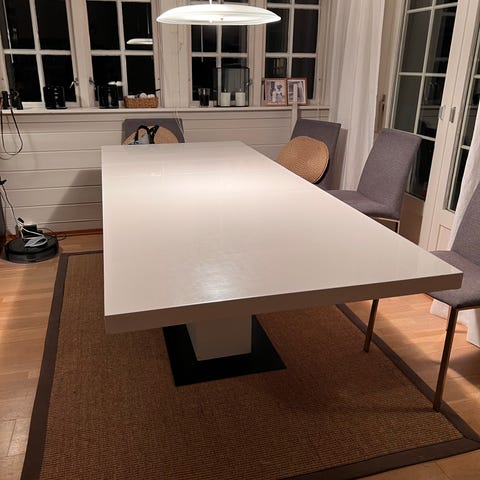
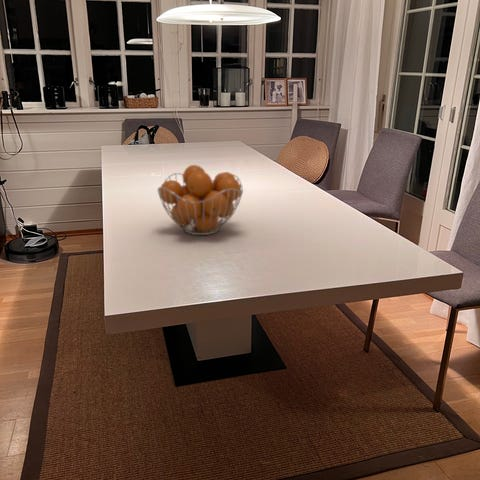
+ fruit basket [156,164,244,236]
